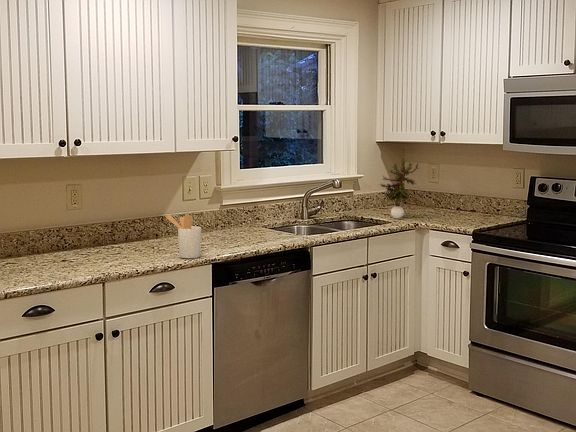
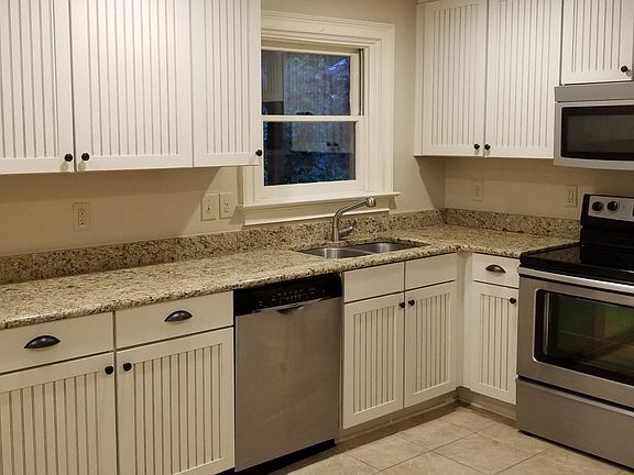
- utensil holder [164,213,202,259]
- potted plant [377,156,420,220]
